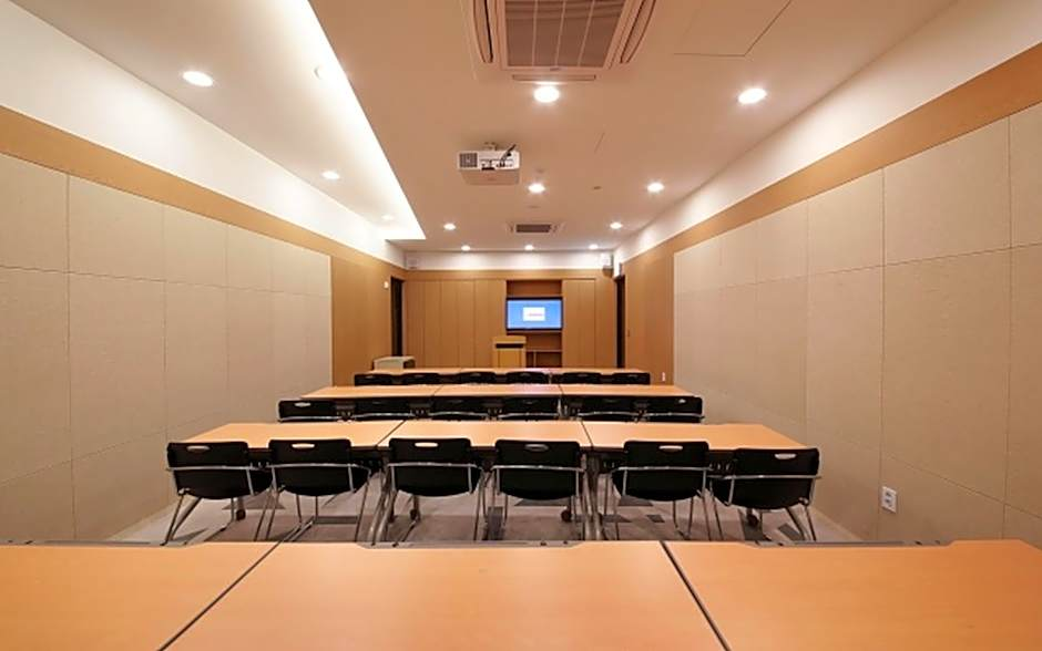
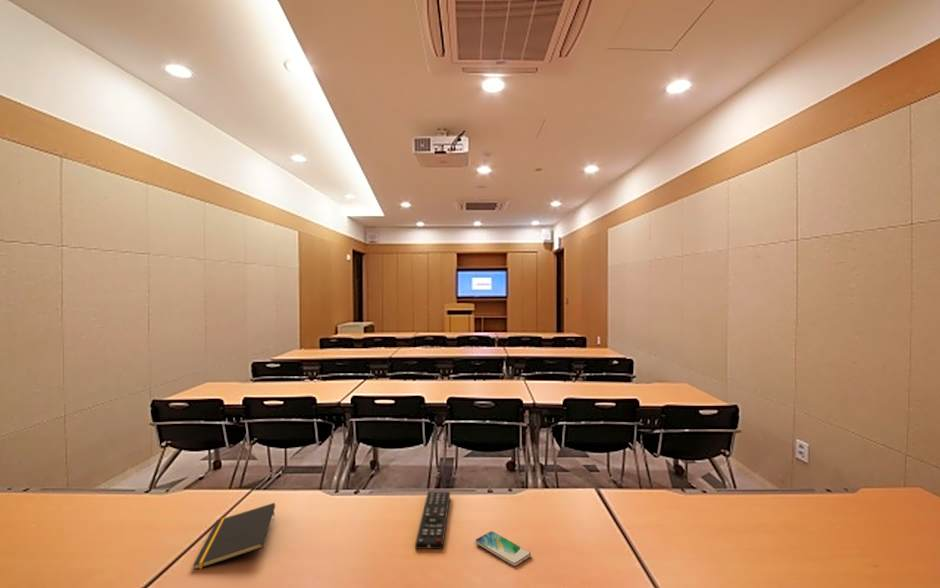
+ notepad [192,502,276,571]
+ remote control [414,490,451,550]
+ smartphone [474,530,532,567]
